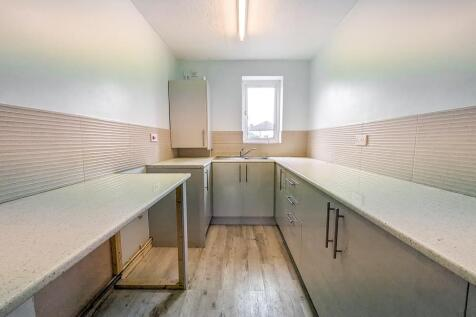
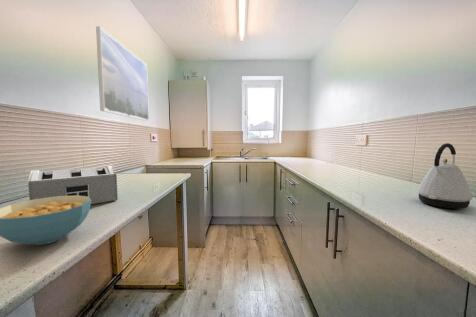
+ toaster [26,165,119,205]
+ cereal bowl [0,196,92,246]
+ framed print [95,25,150,122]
+ kettle [416,142,474,210]
